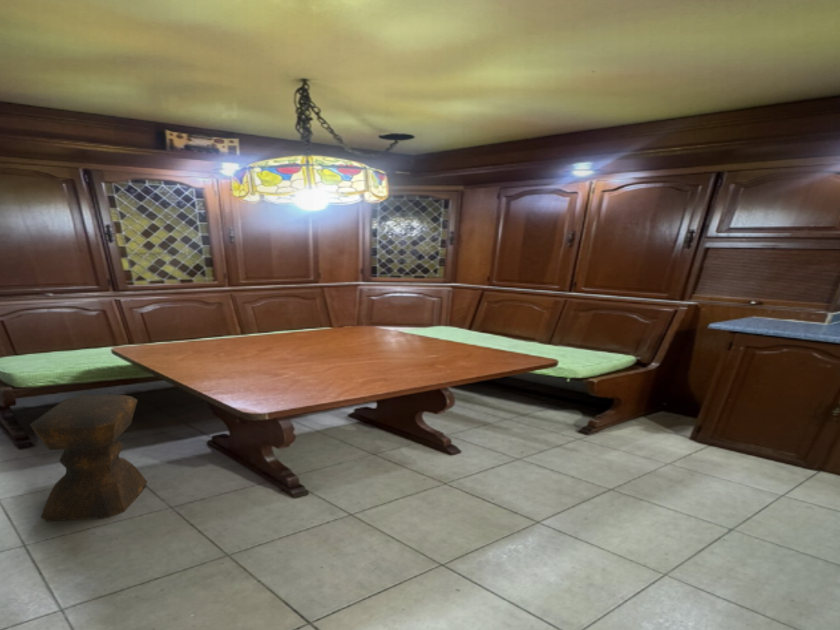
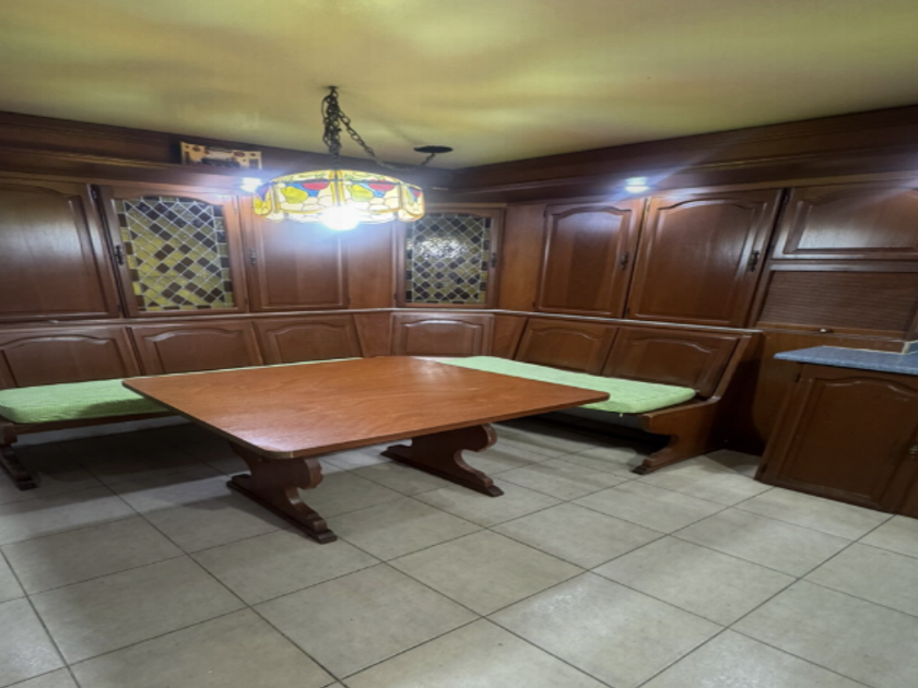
- stool [29,394,148,523]
